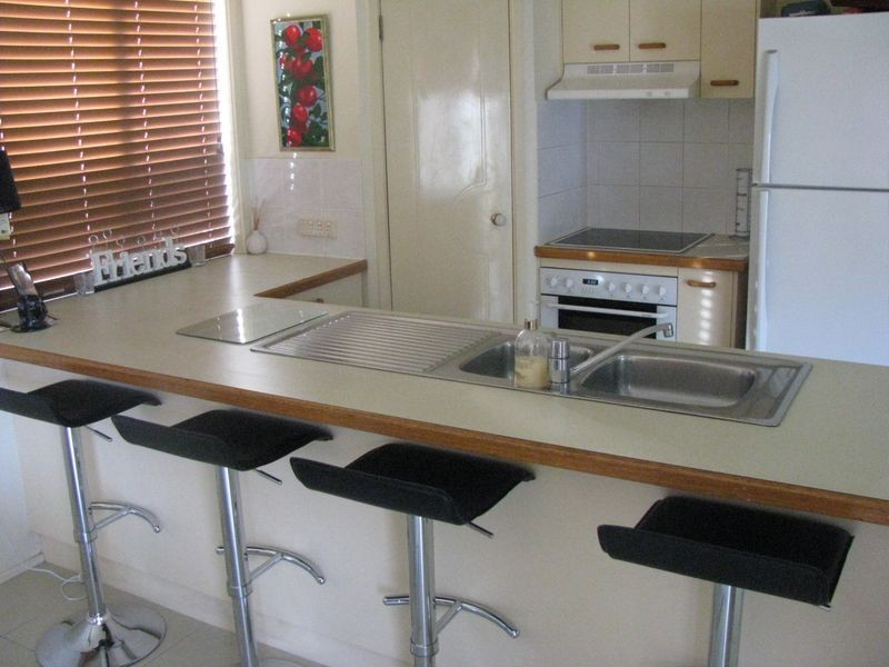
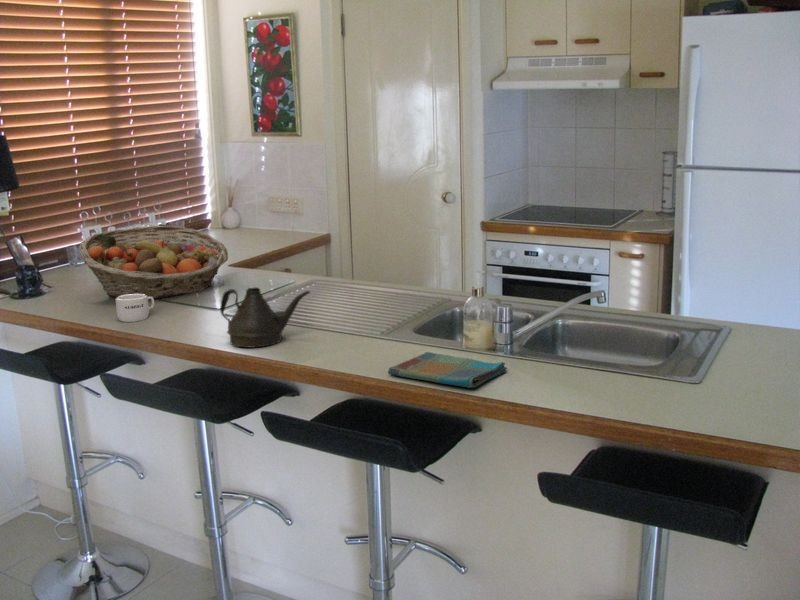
+ dish towel [387,351,508,389]
+ mug [115,294,155,323]
+ fruit basket [79,225,229,300]
+ teapot [219,286,311,349]
